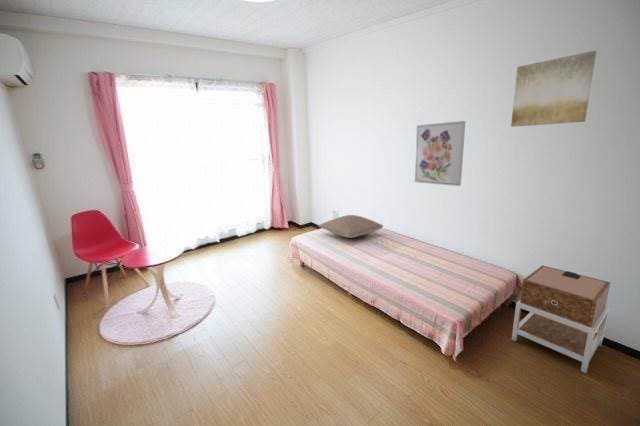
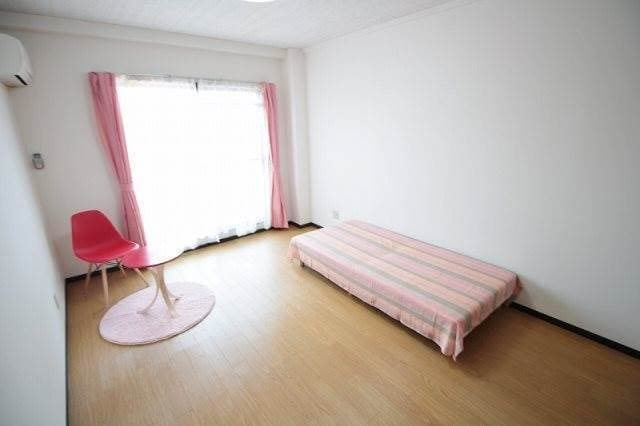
- pillow [317,214,384,239]
- nightstand [511,264,611,374]
- wall art [510,50,597,128]
- wall art [414,120,467,187]
